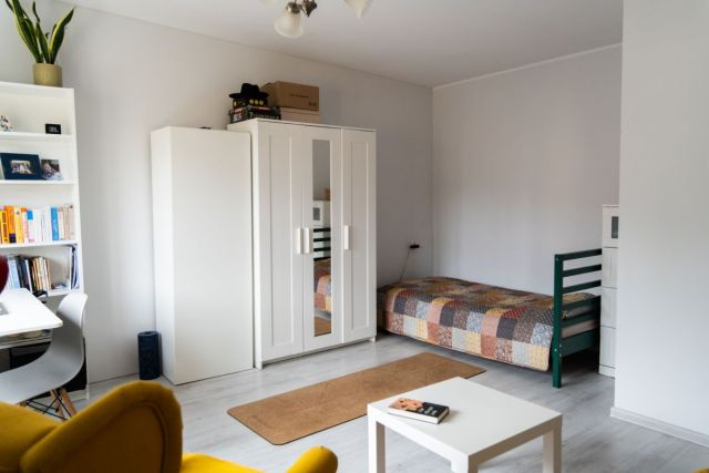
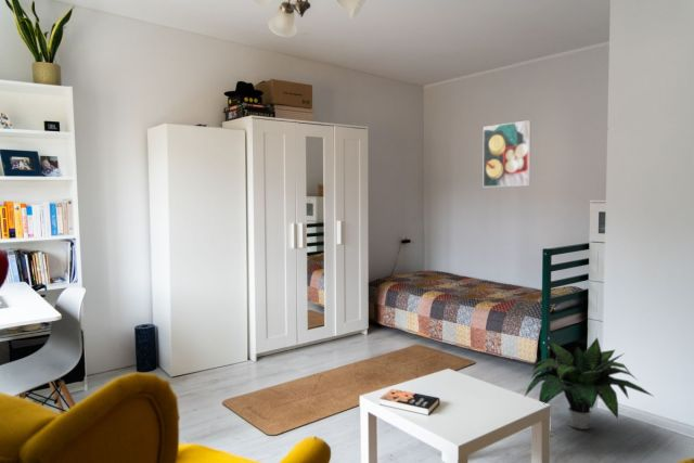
+ potted plant [524,336,654,430]
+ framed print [483,119,531,188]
